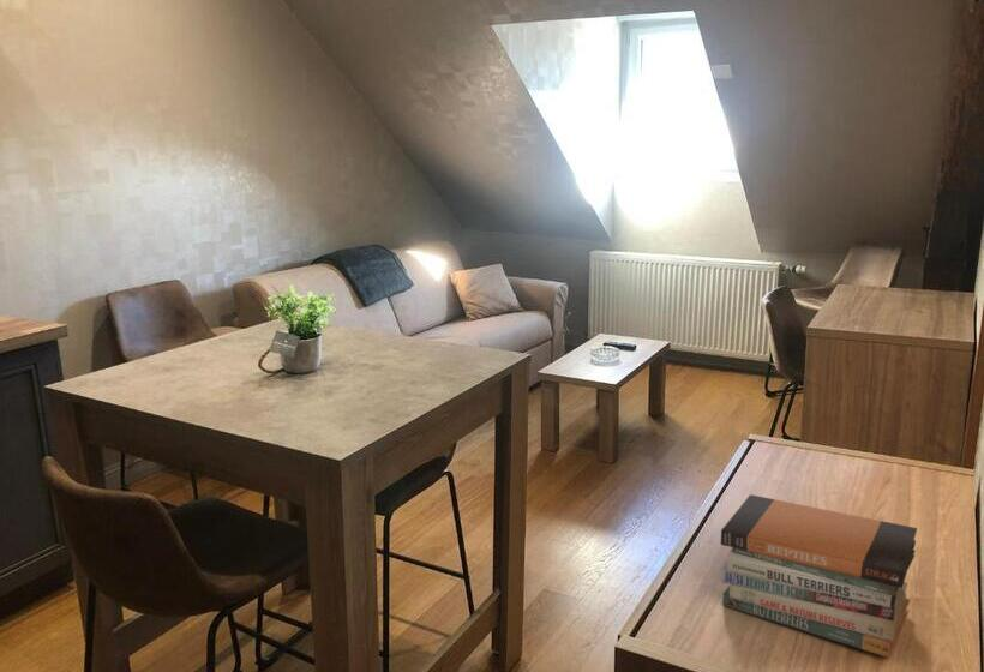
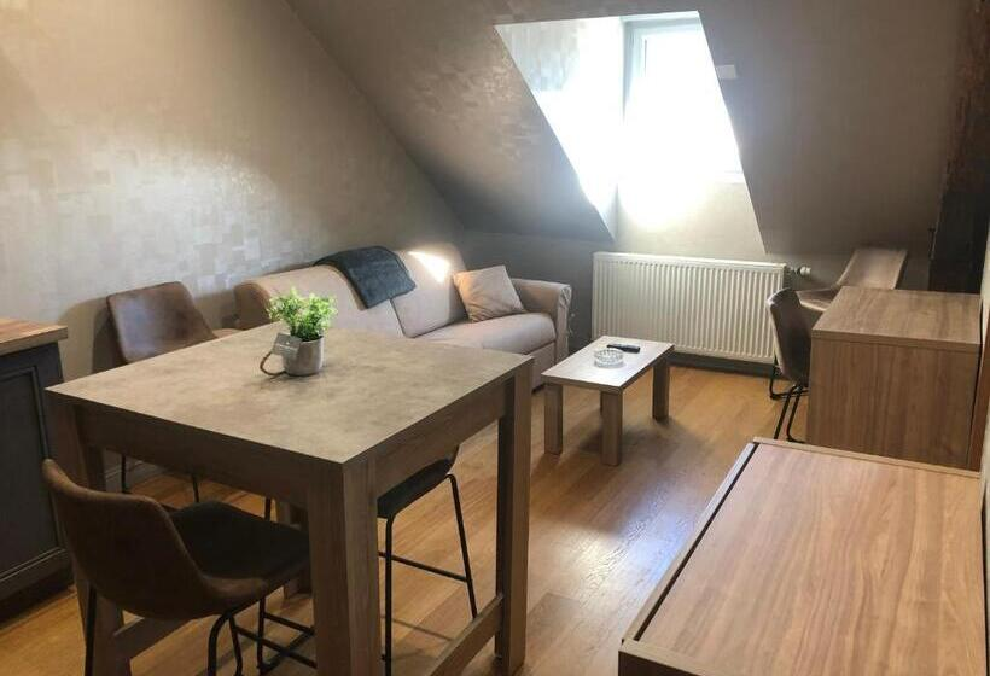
- book stack [720,493,918,659]
